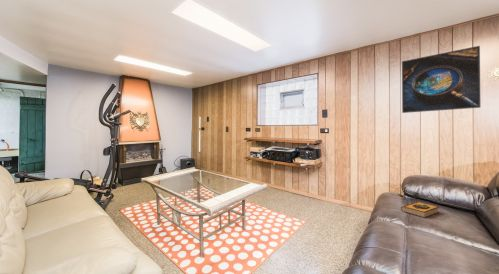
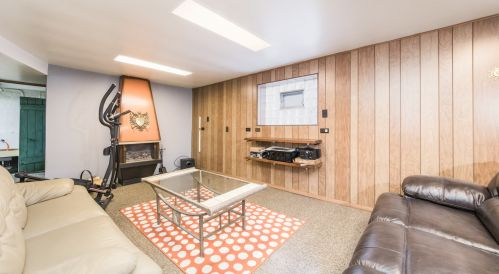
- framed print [401,45,481,114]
- hardback book [400,201,440,219]
